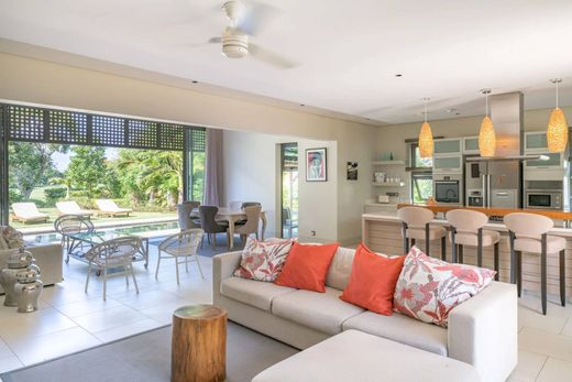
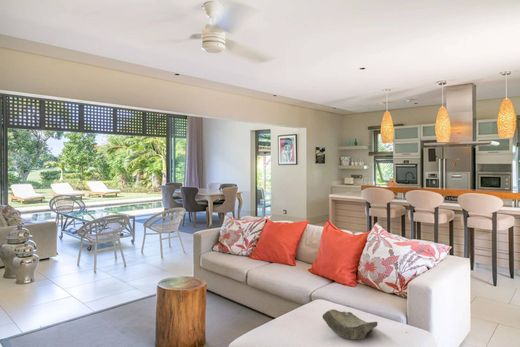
+ decorative bowl [321,308,379,341]
